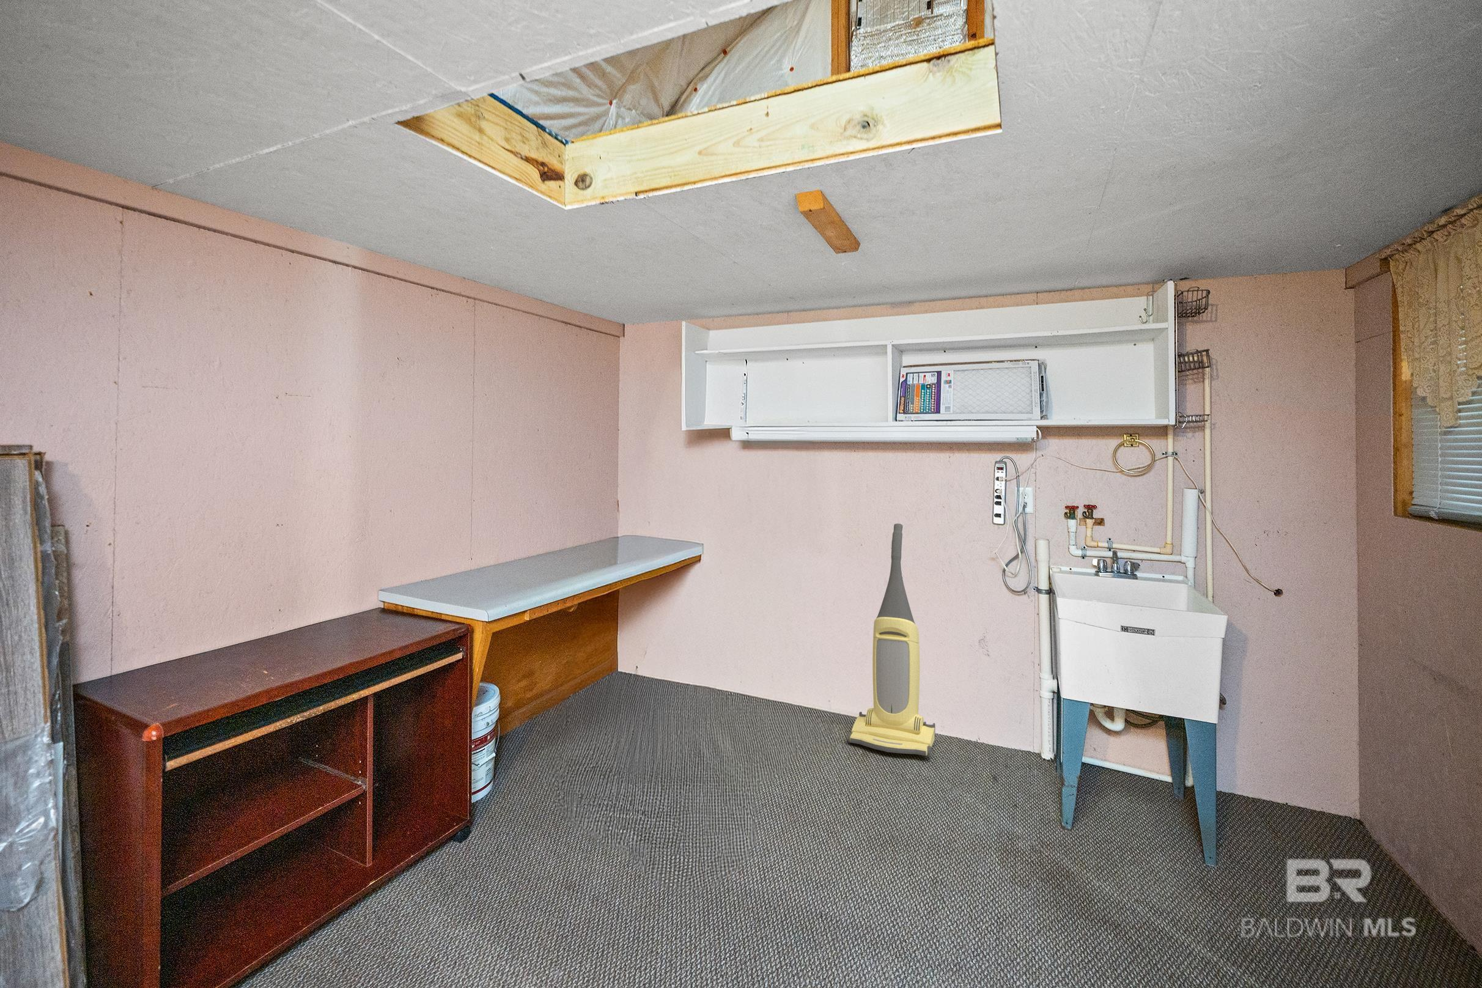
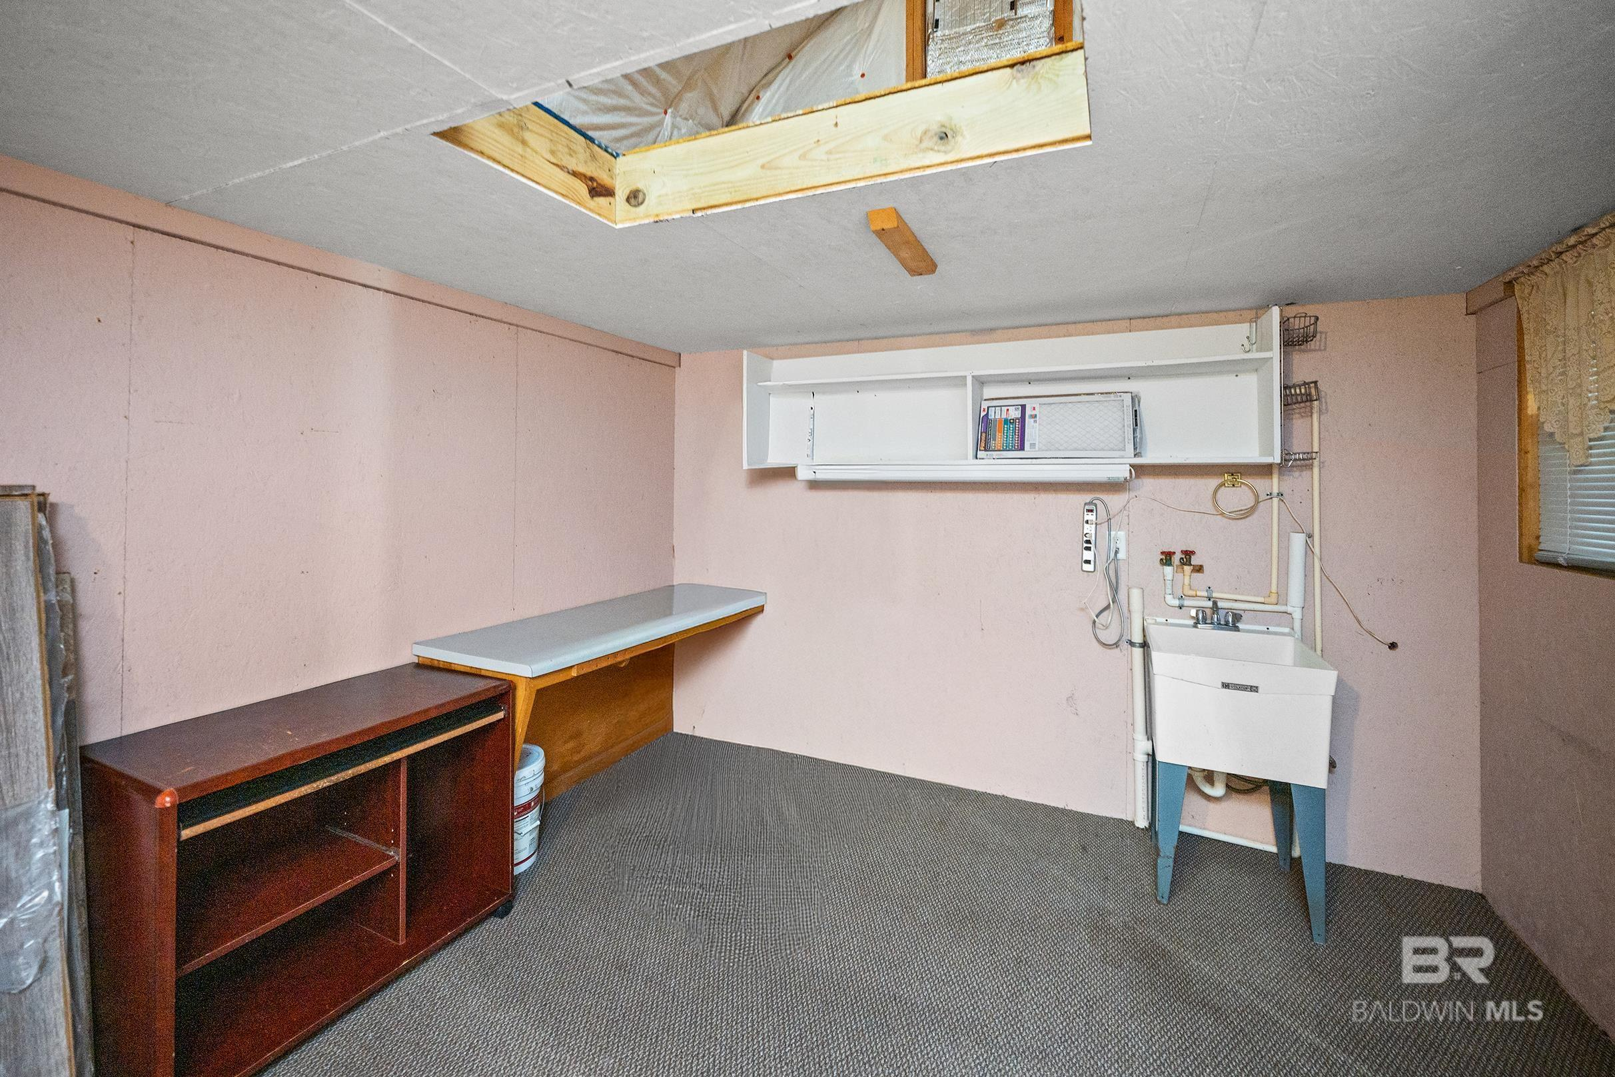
- vacuum cleaner [847,523,936,758]
